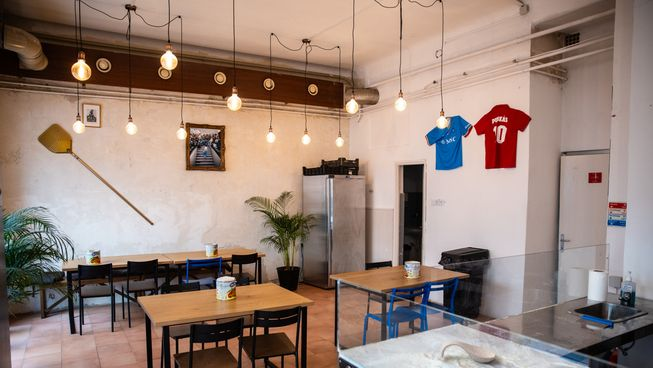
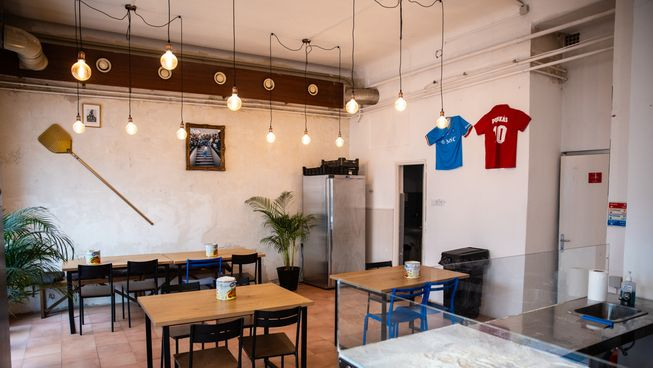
- spoon rest [439,340,497,364]
